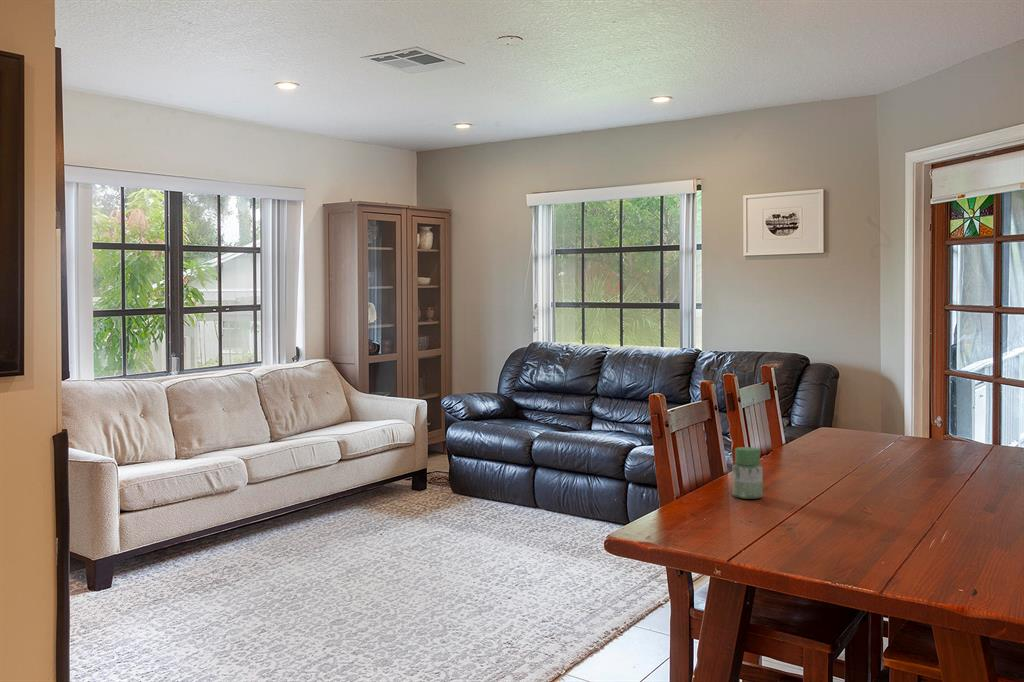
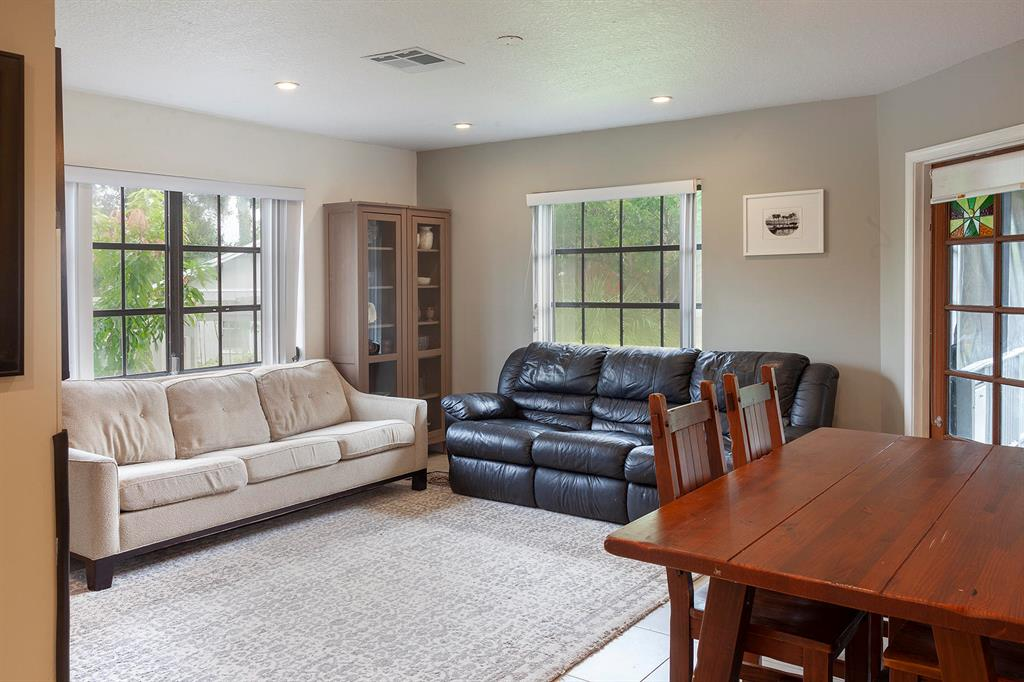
- jar [731,446,764,500]
